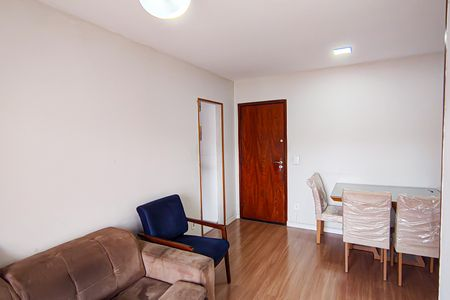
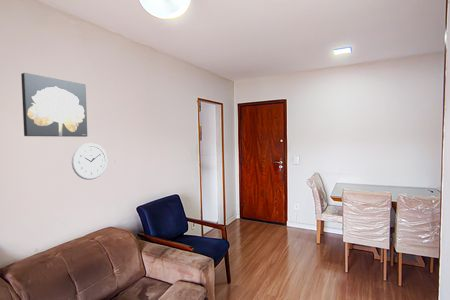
+ wall art [20,72,88,138]
+ wall clock [71,142,108,181]
